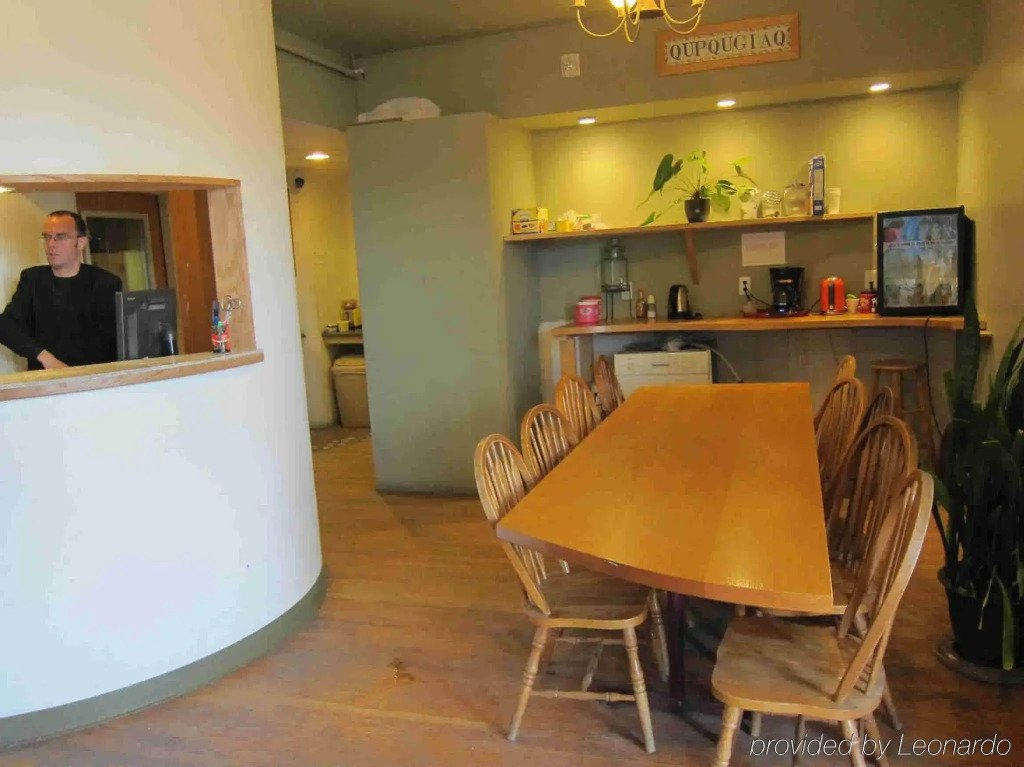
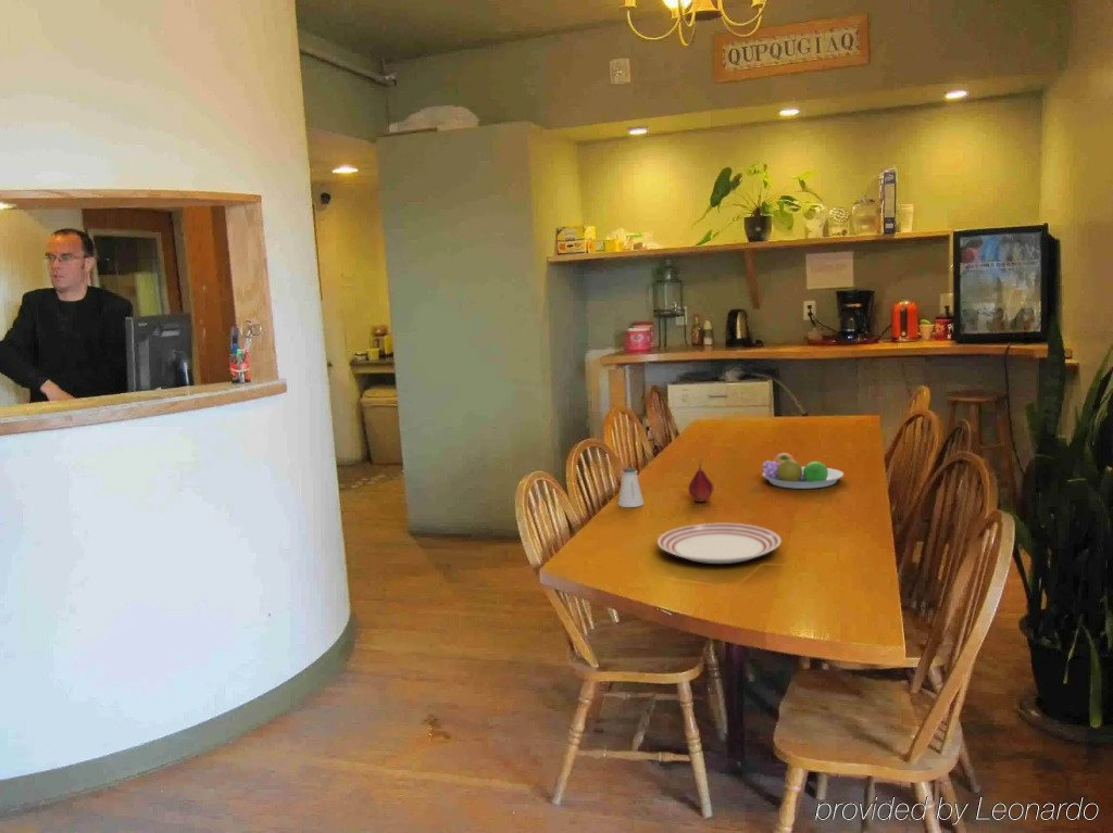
+ fruit bowl [761,451,845,490]
+ fruit [688,457,714,503]
+ saltshaker [617,467,645,508]
+ dinner plate [656,522,783,565]
